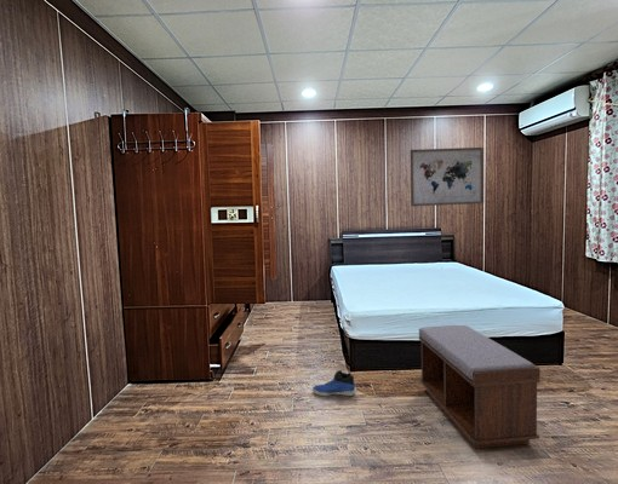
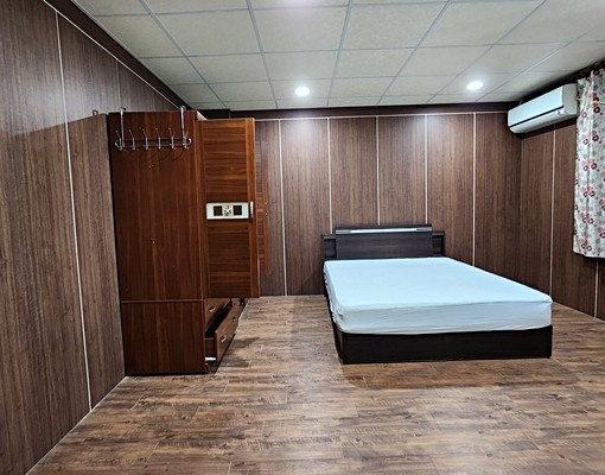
- sneaker [311,369,356,397]
- wall art [410,146,485,207]
- bench [418,324,542,450]
